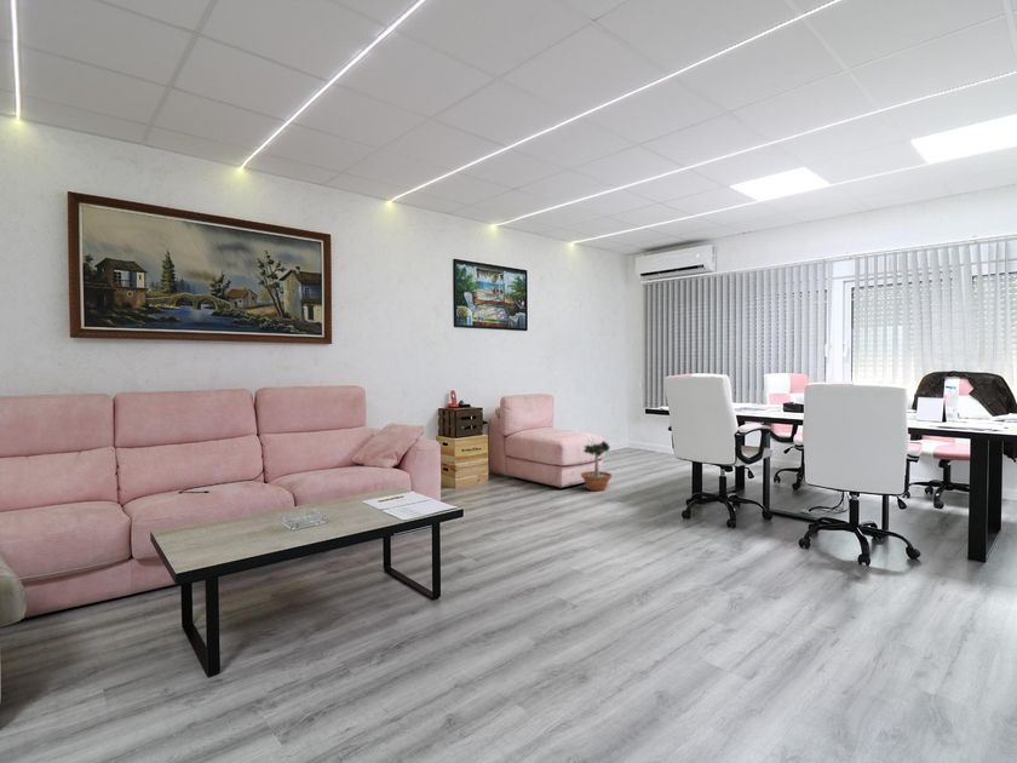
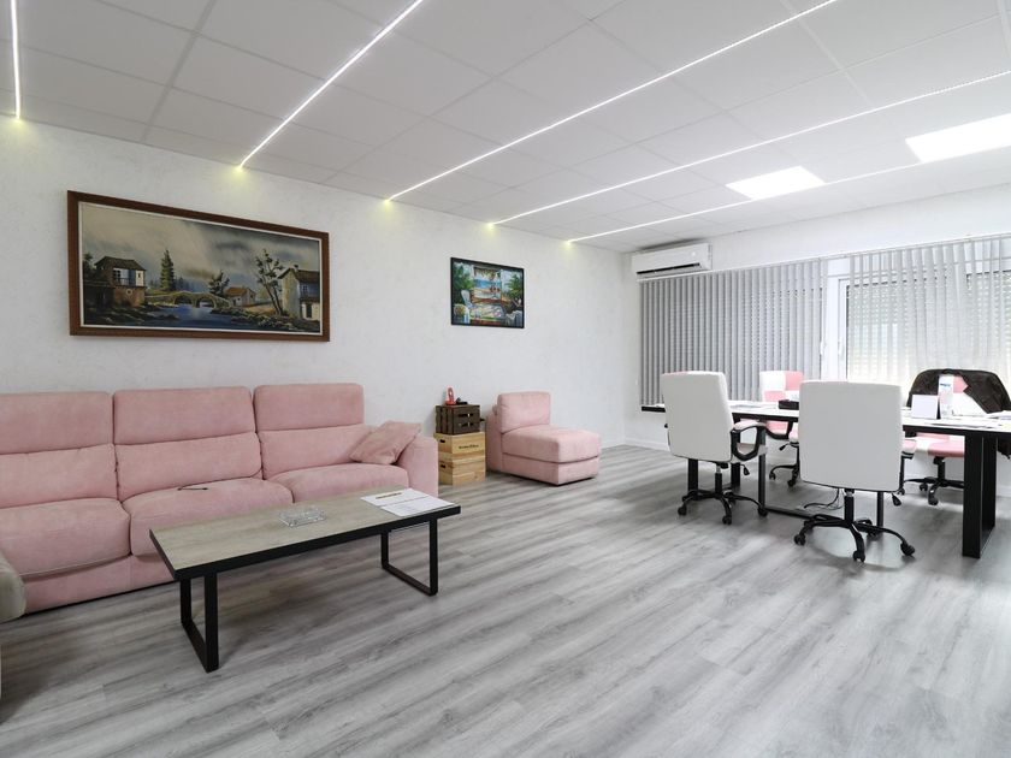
- potted tree [580,437,614,492]
